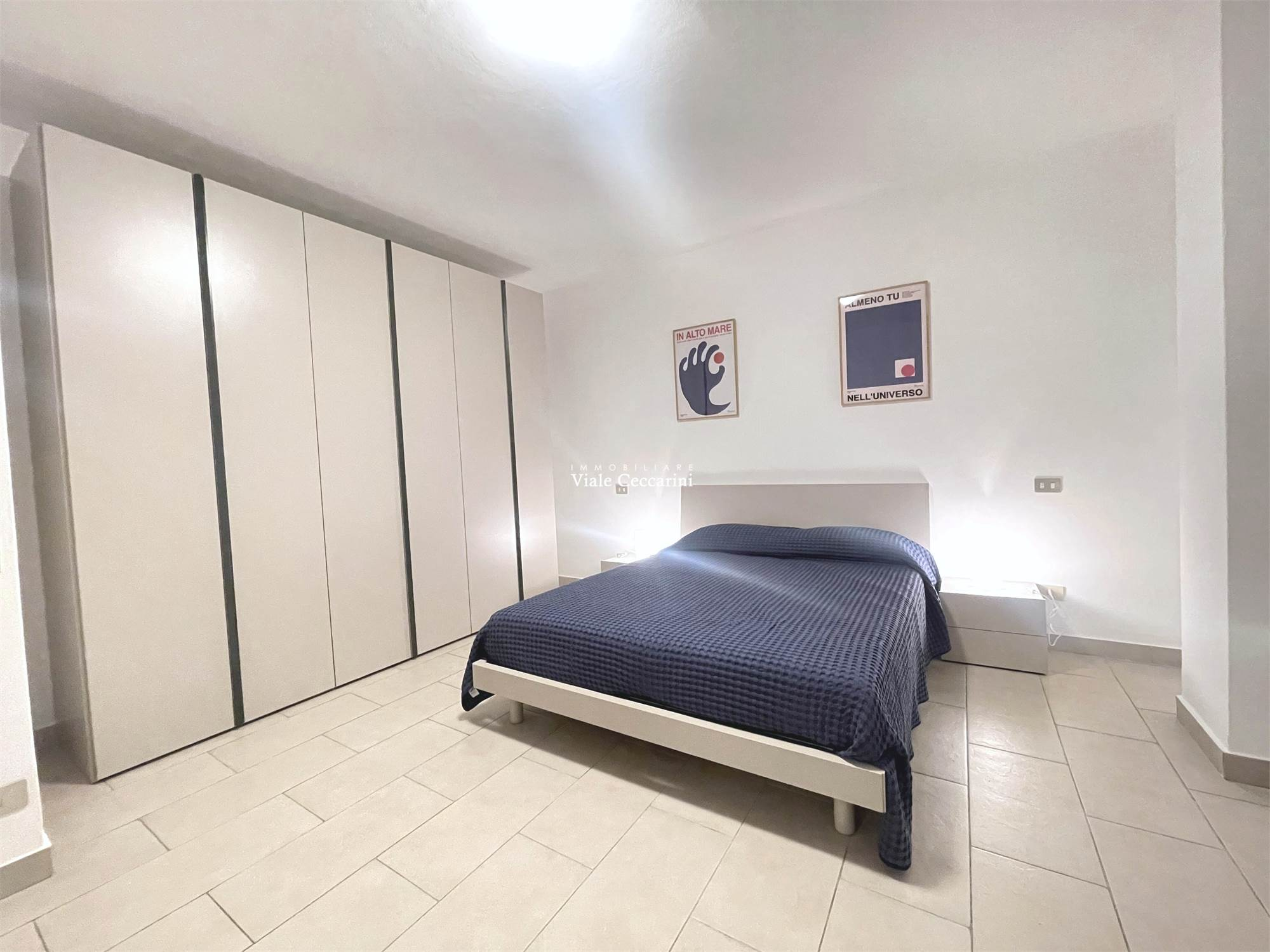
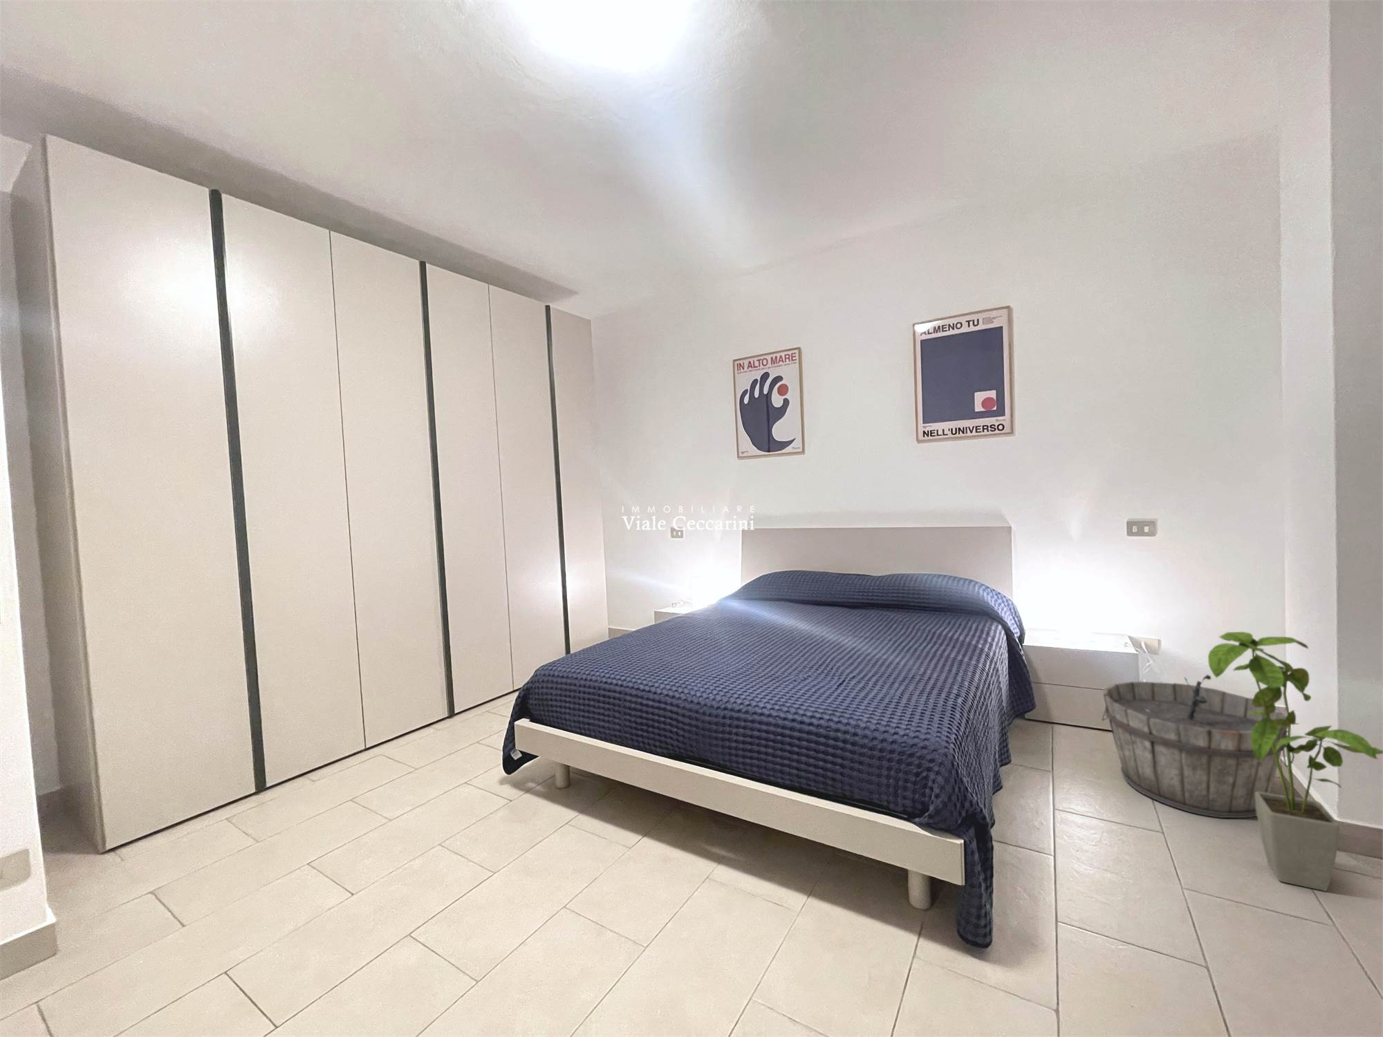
+ wooden bucket [1102,674,1295,818]
+ house plant [1208,631,1383,892]
